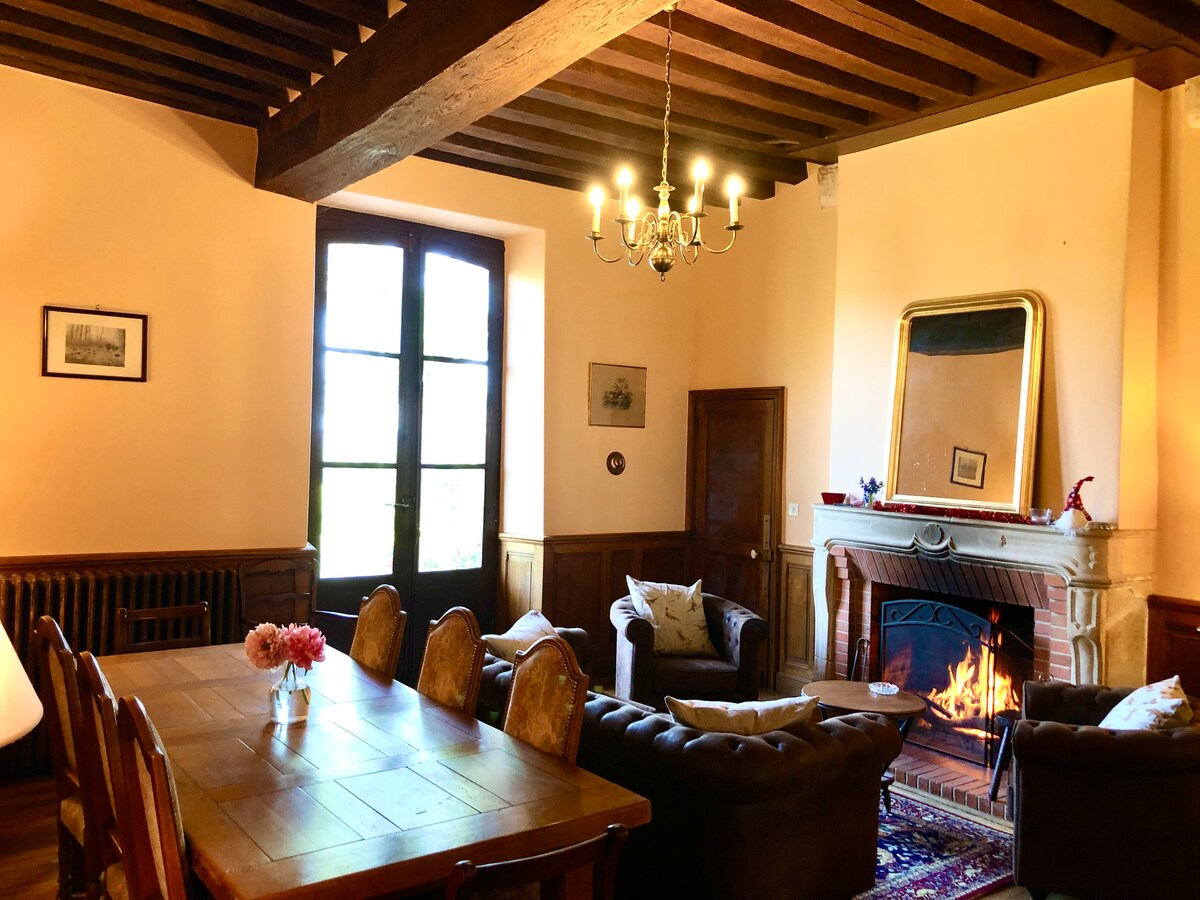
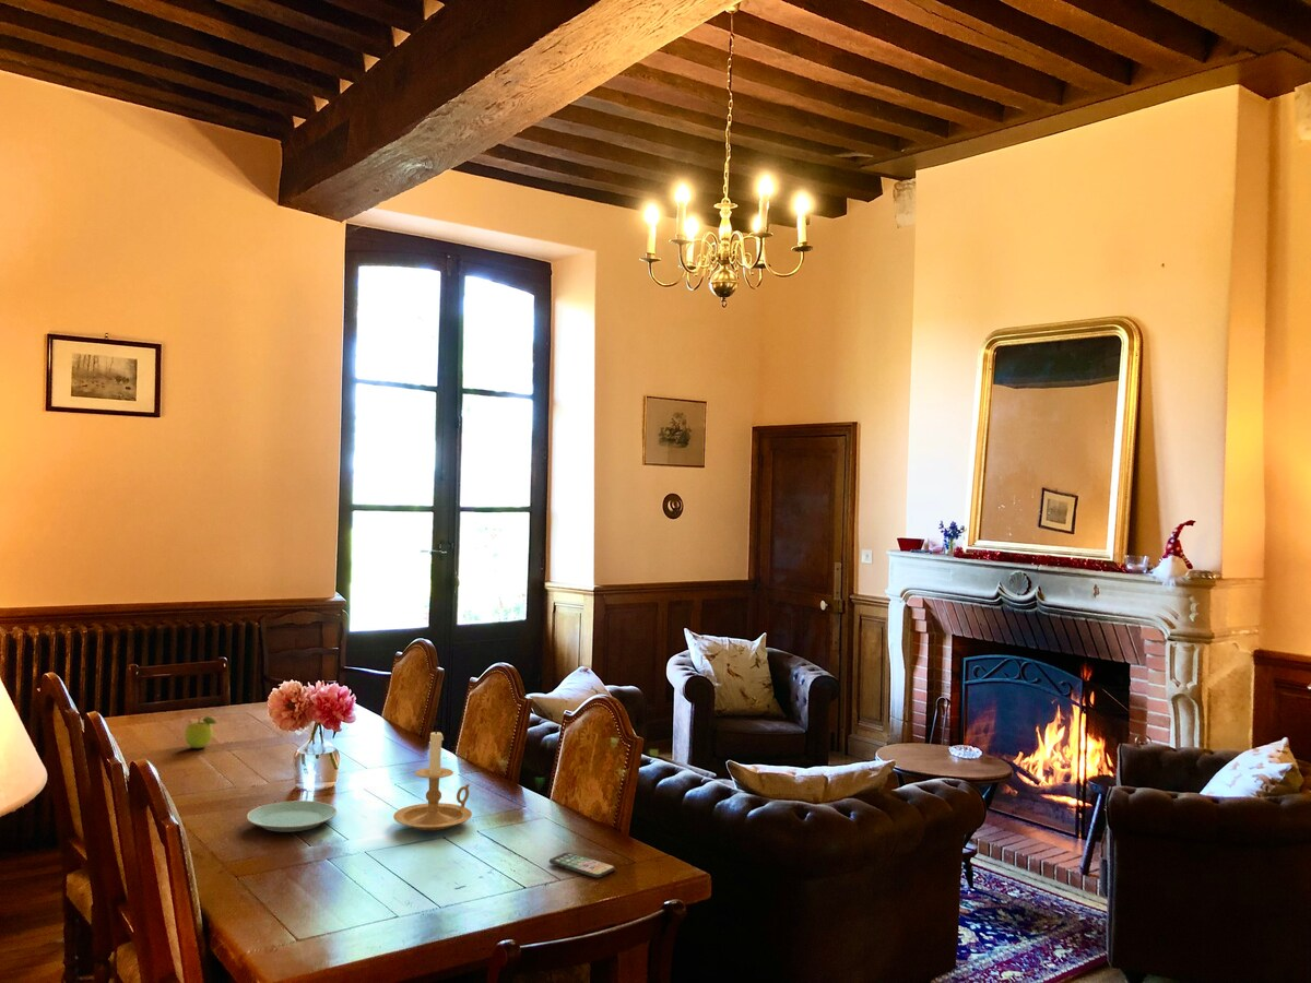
+ smartphone [548,851,616,878]
+ plate [246,800,338,832]
+ fruit [185,715,217,749]
+ candle holder [392,729,473,831]
